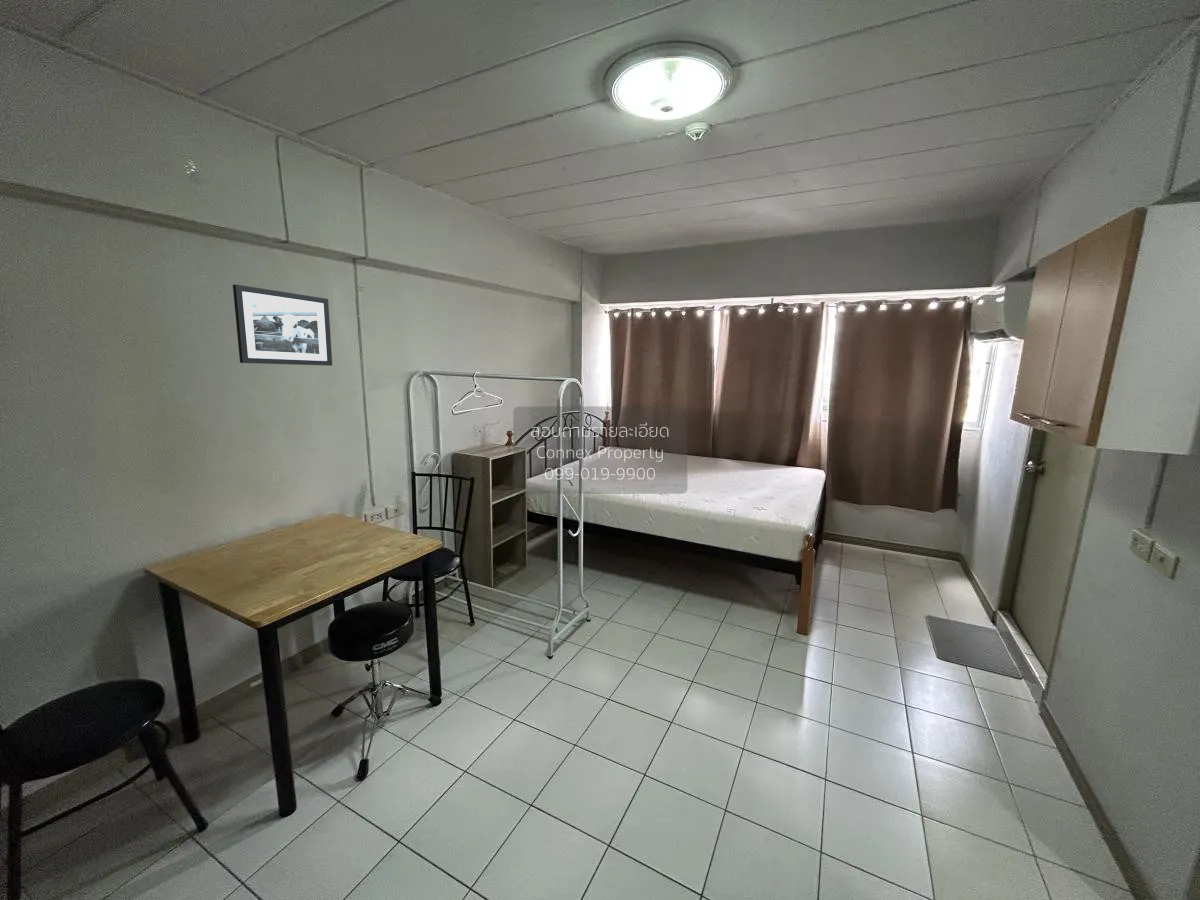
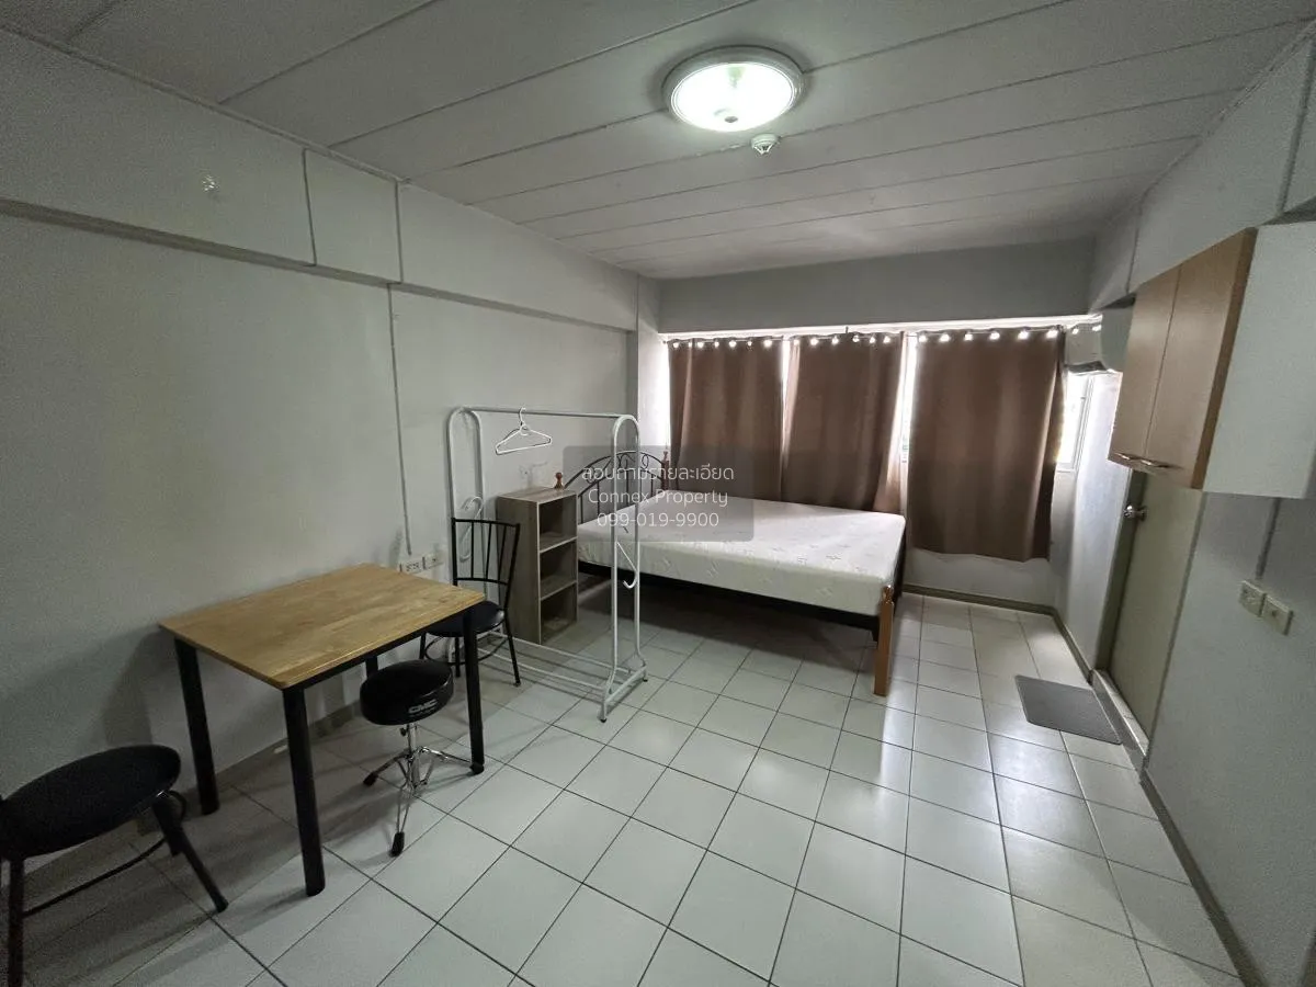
- picture frame [232,283,333,367]
